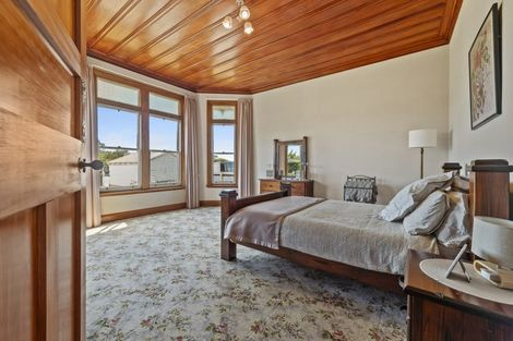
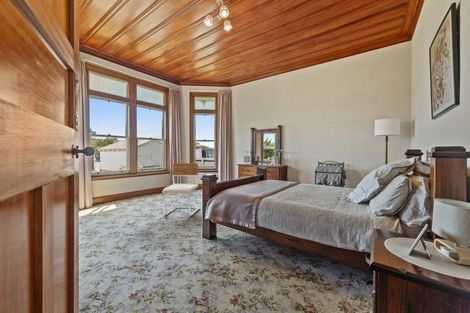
+ chair [161,162,201,217]
